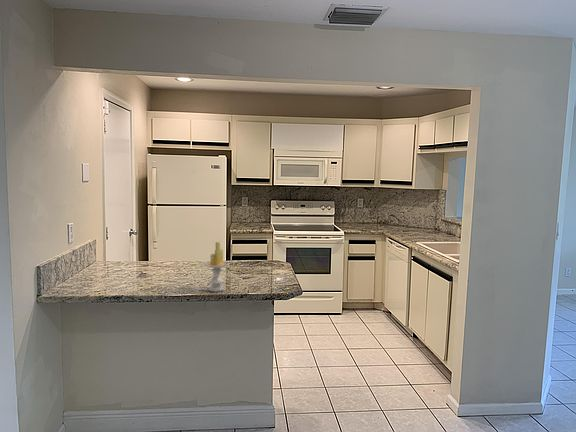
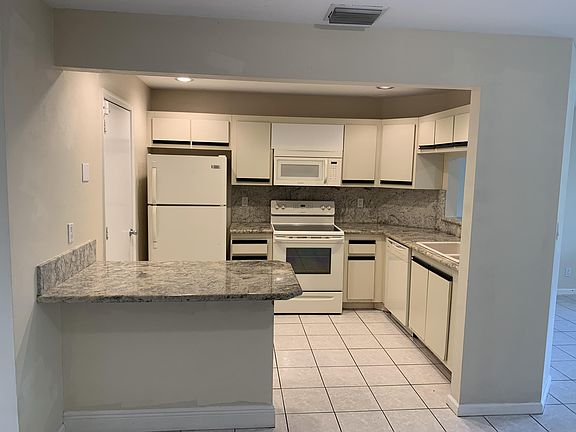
- candle [203,241,230,293]
